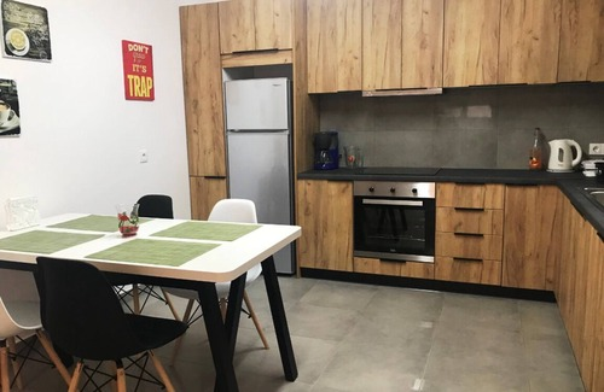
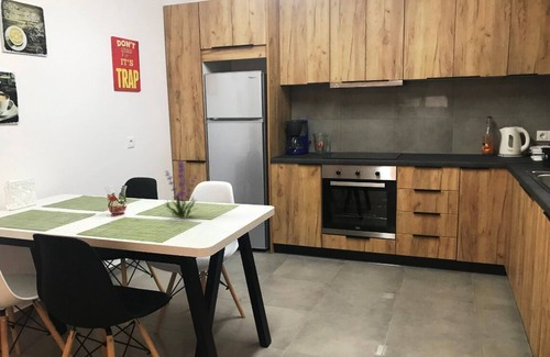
+ plant [163,159,198,219]
